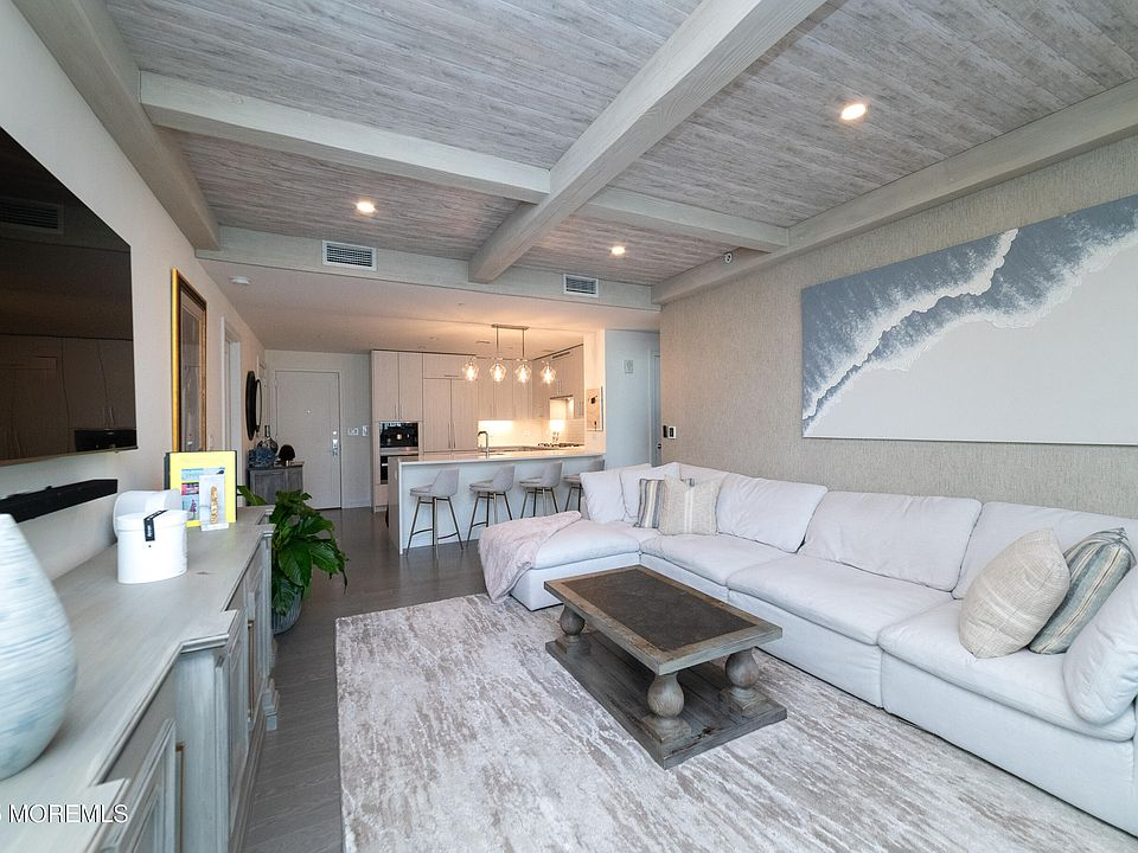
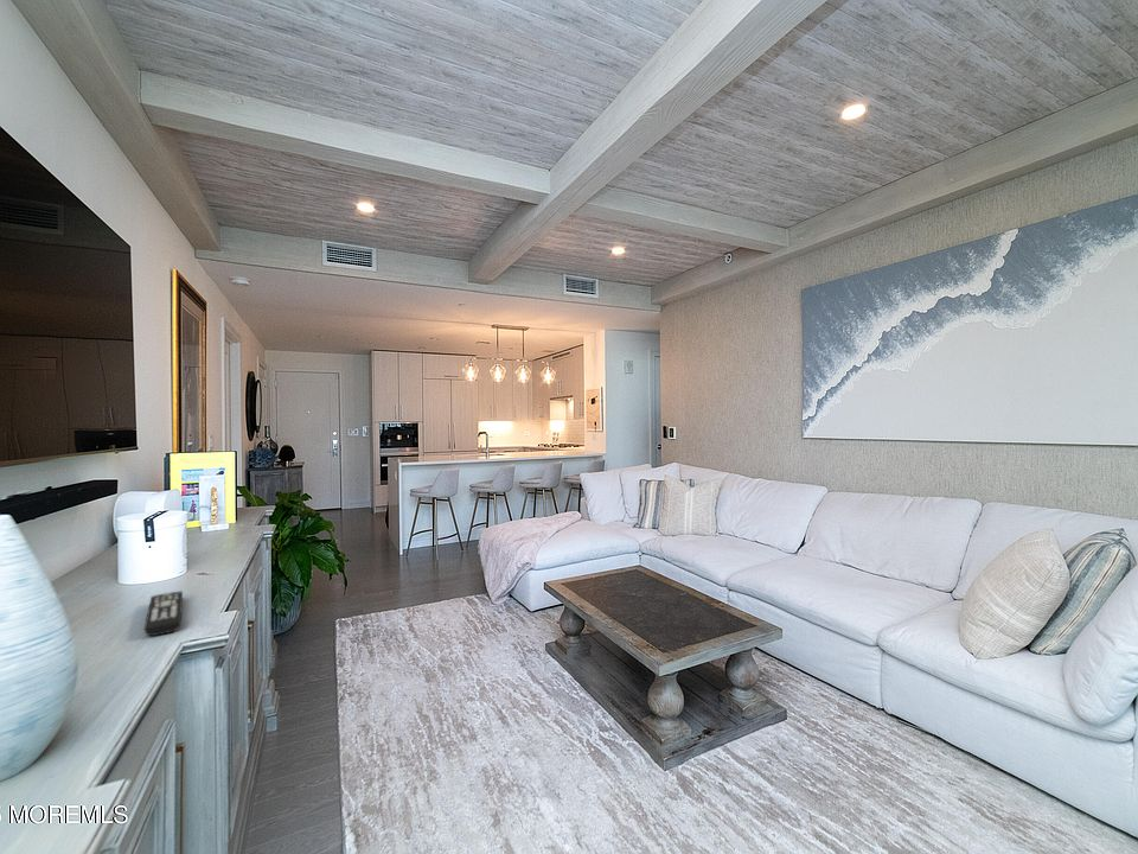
+ remote control [143,591,184,637]
